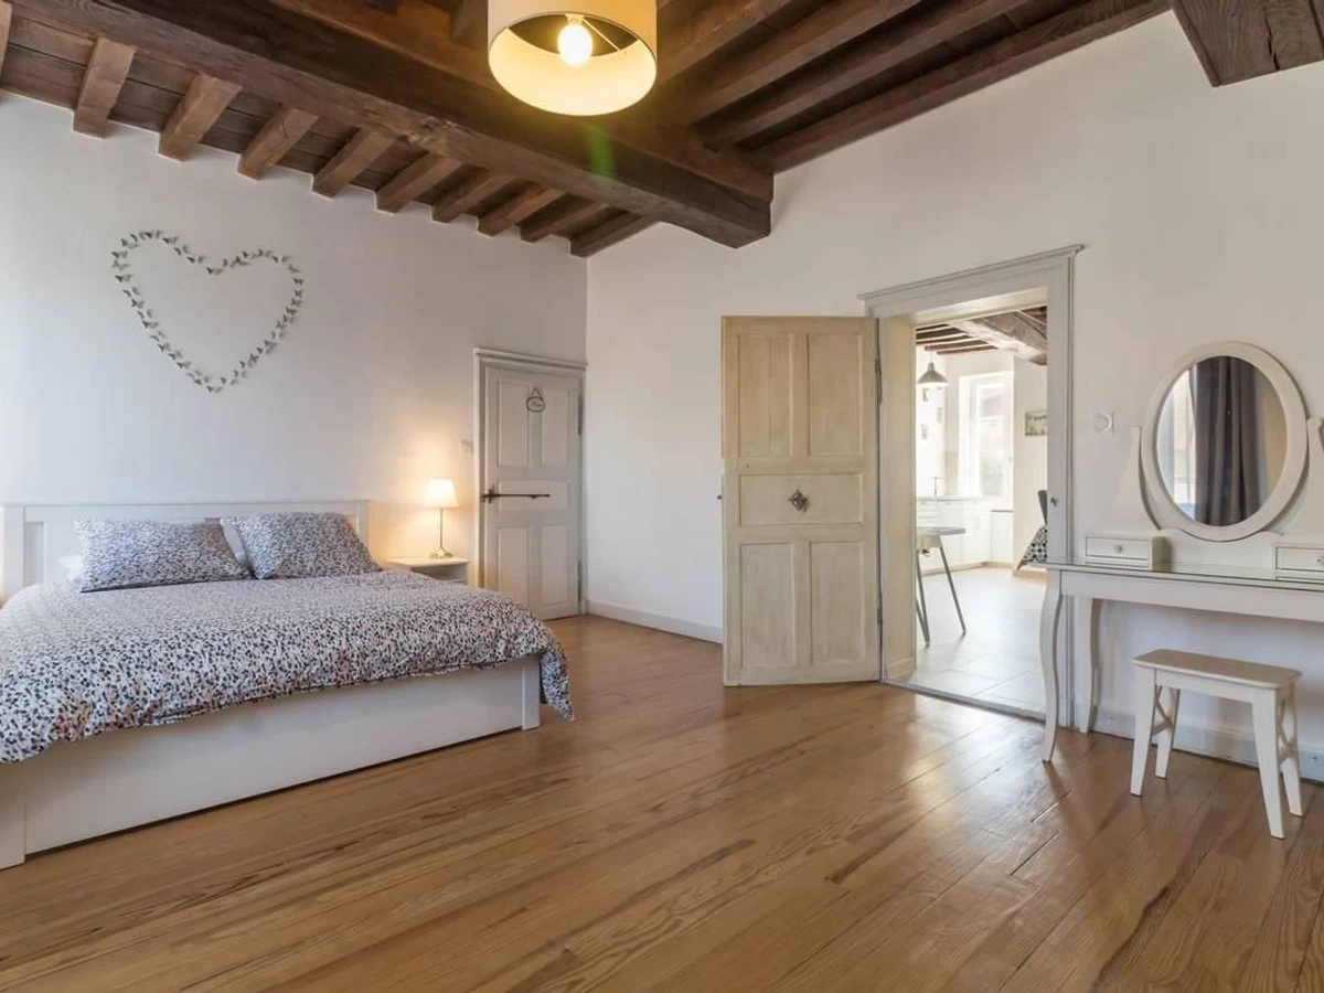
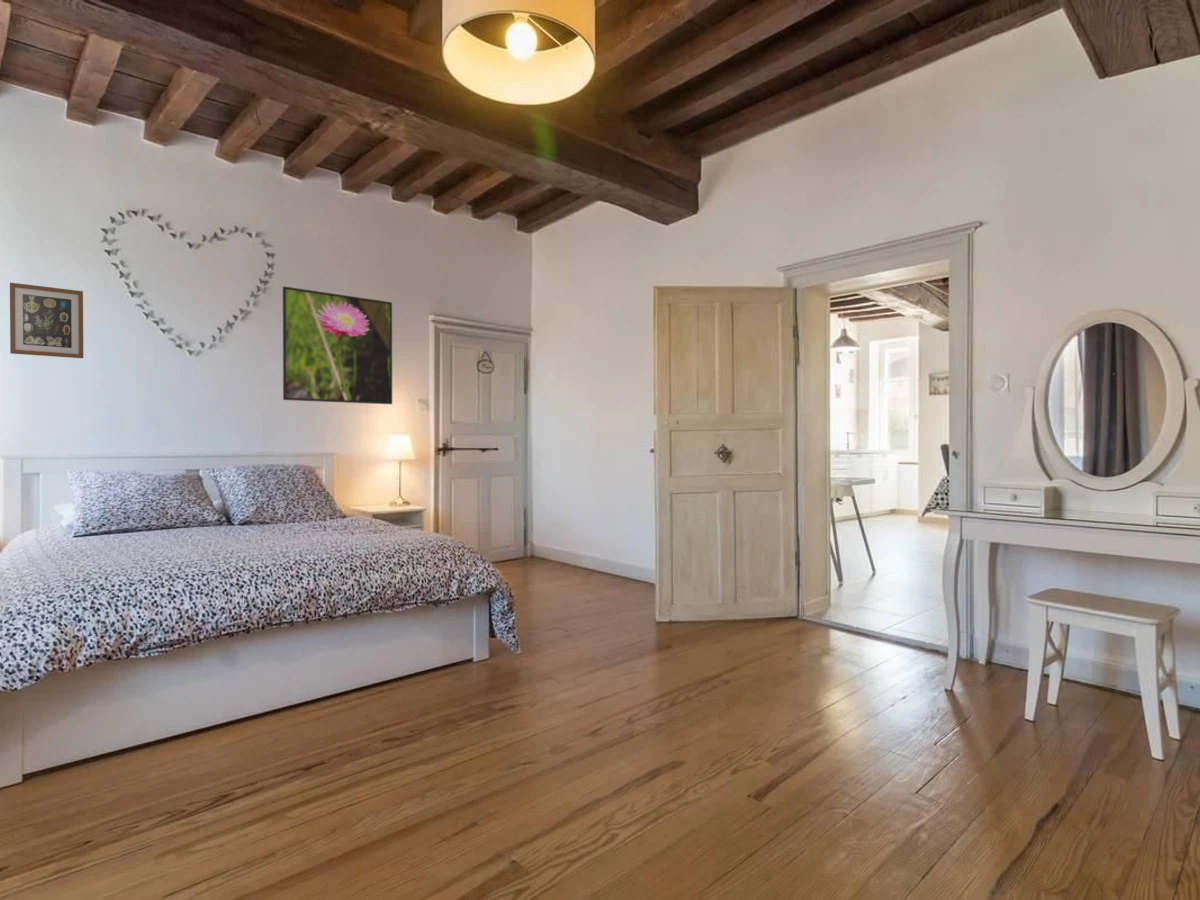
+ wall art [9,282,84,359]
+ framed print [282,286,393,405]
